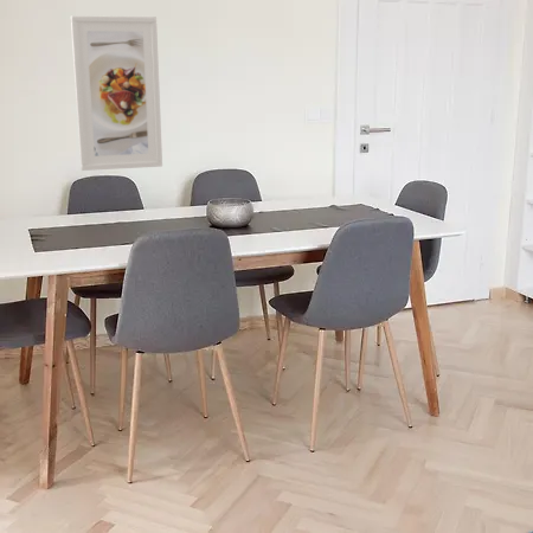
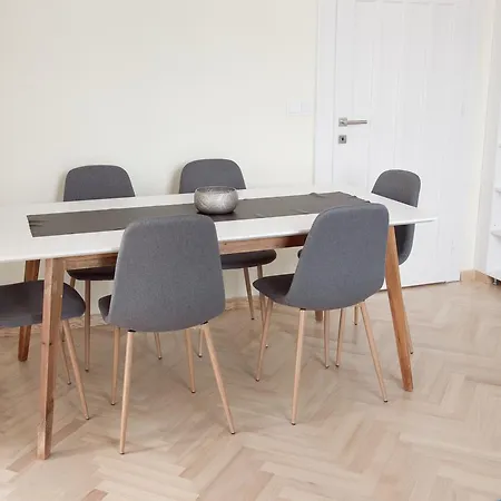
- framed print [70,14,163,172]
